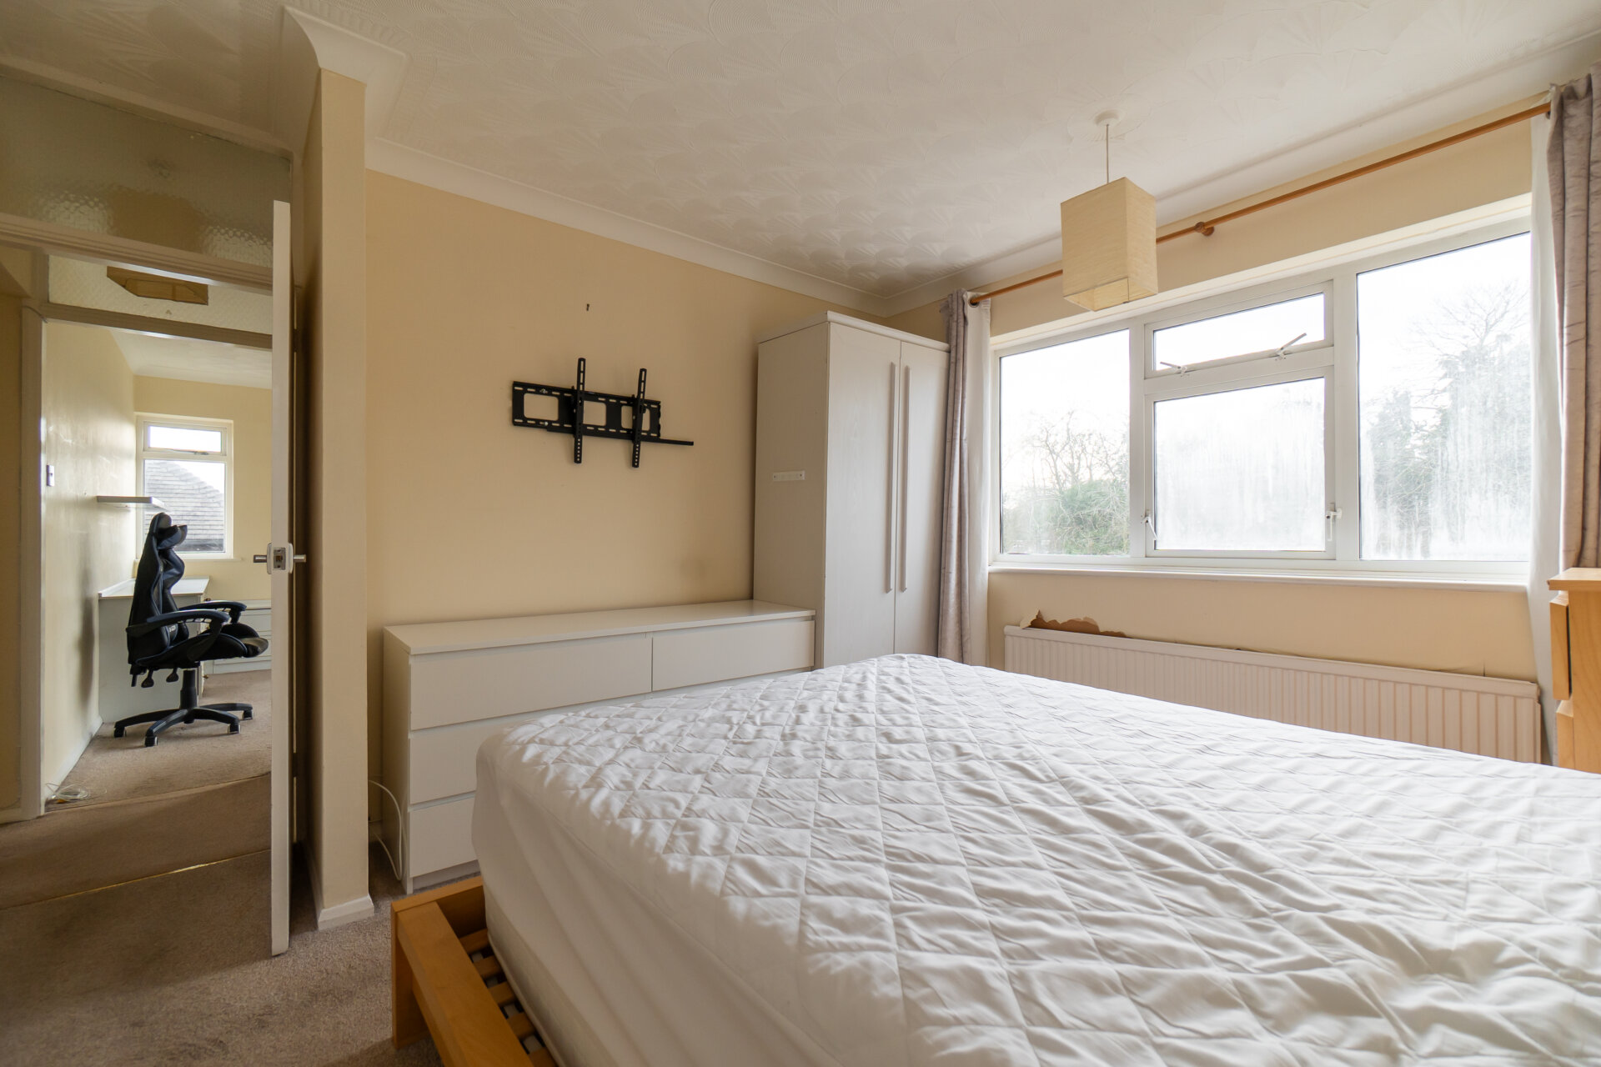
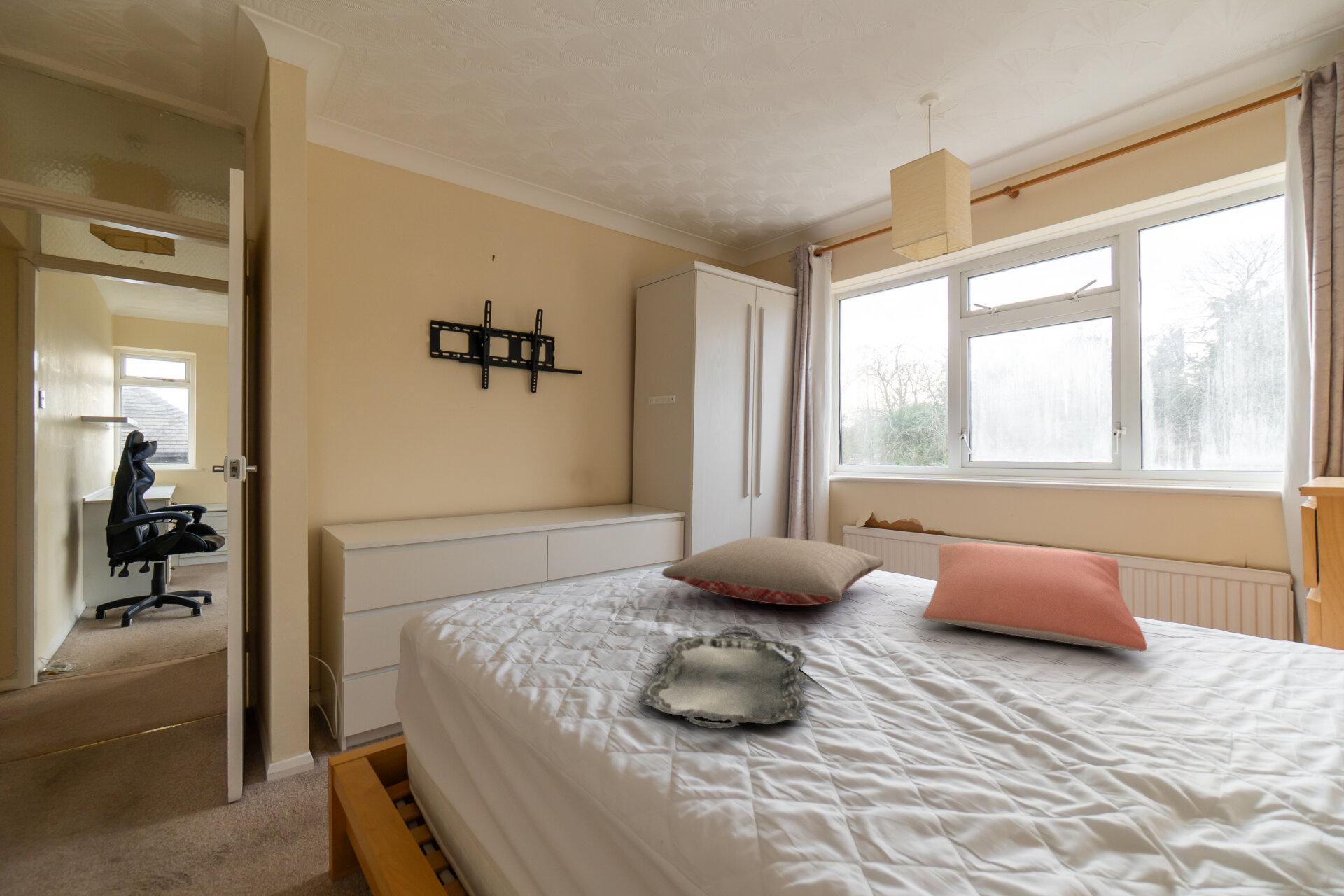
+ serving tray [638,626,810,730]
+ pillow [661,536,884,606]
+ pillow [921,542,1148,652]
